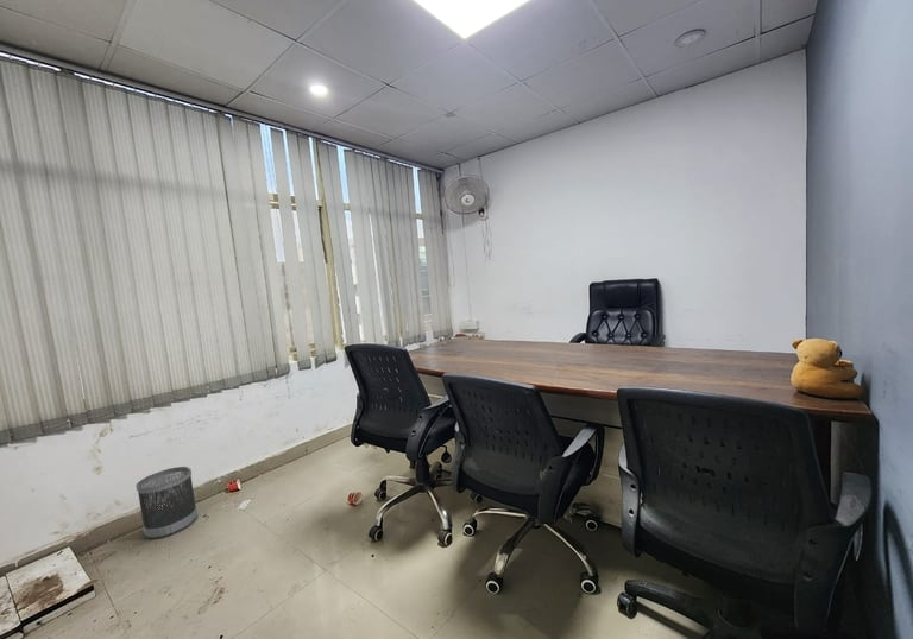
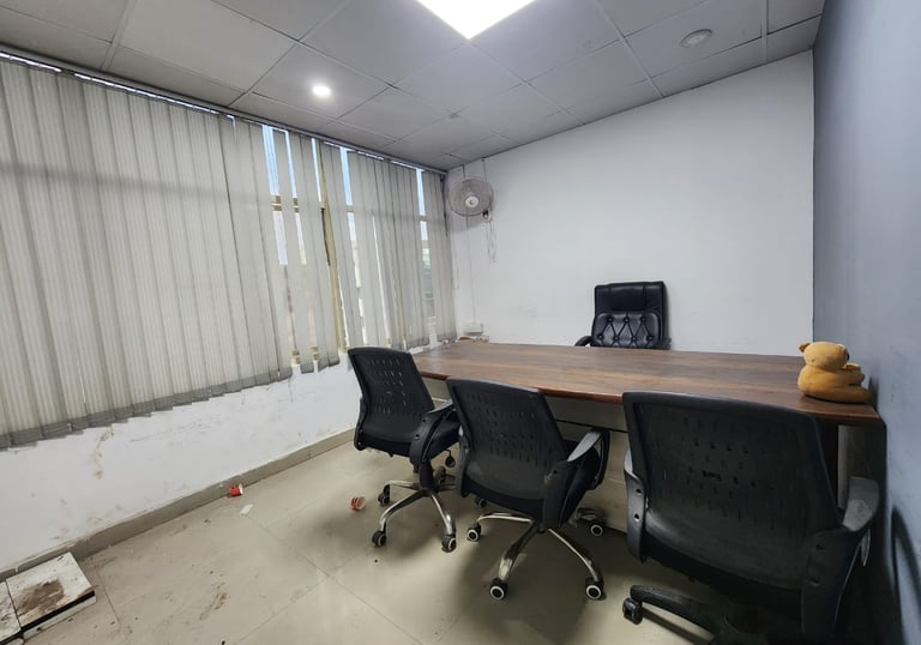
- wastebasket [134,466,200,540]
